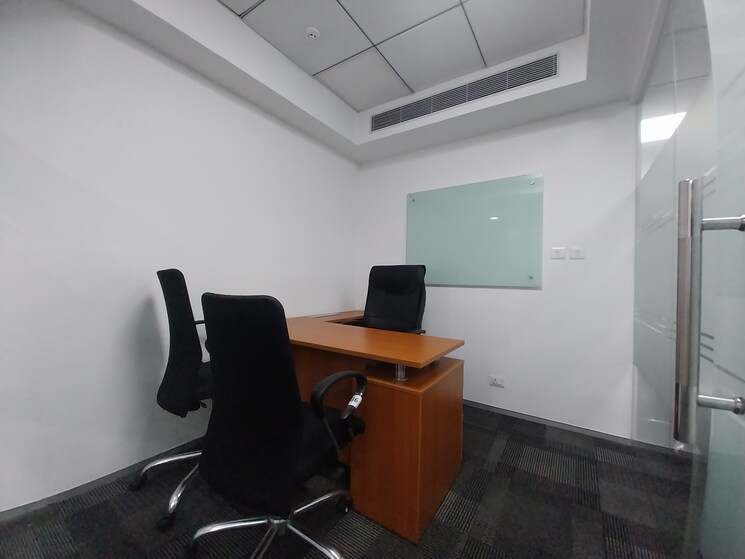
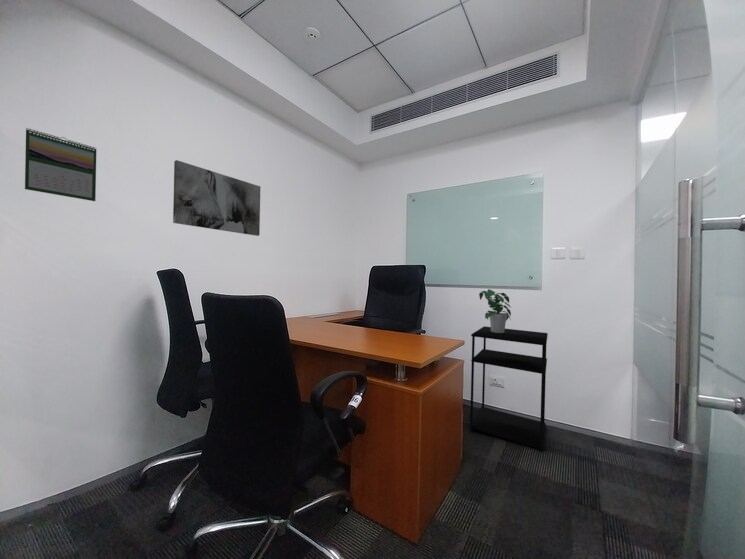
+ shelving unit [469,325,549,453]
+ calendar [24,127,97,202]
+ potted plant [478,288,512,333]
+ wall art [172,159,262,237]
